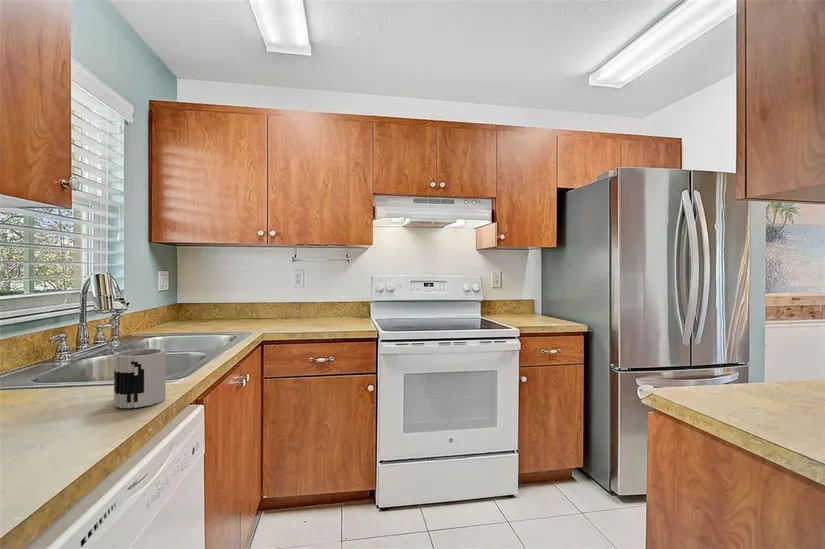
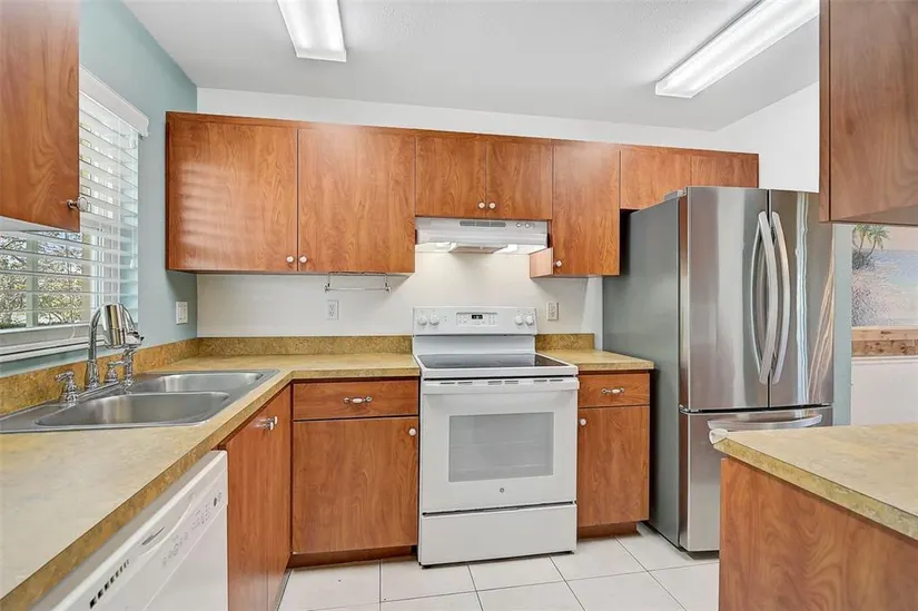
- mug [113,347,167,409]
